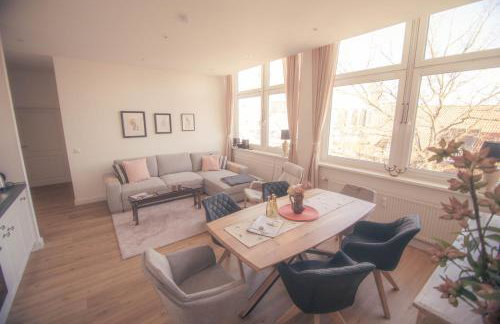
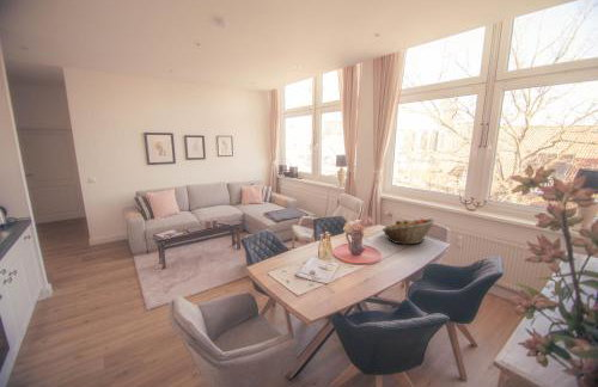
+ fruit basket [380,217,435,245]
